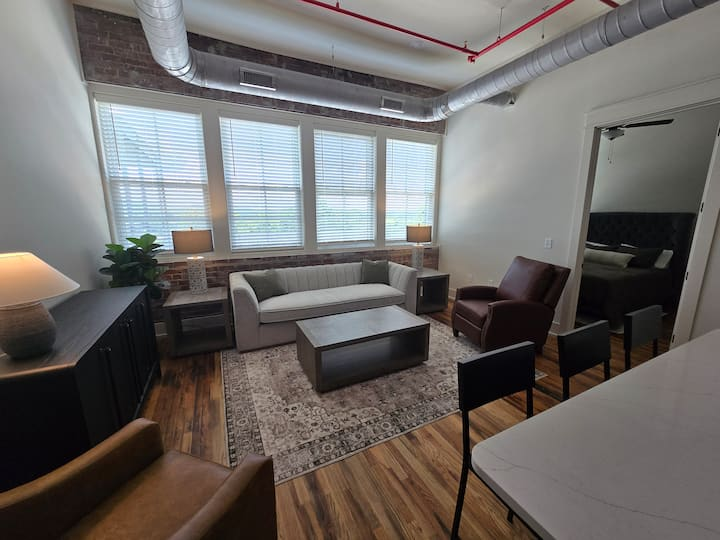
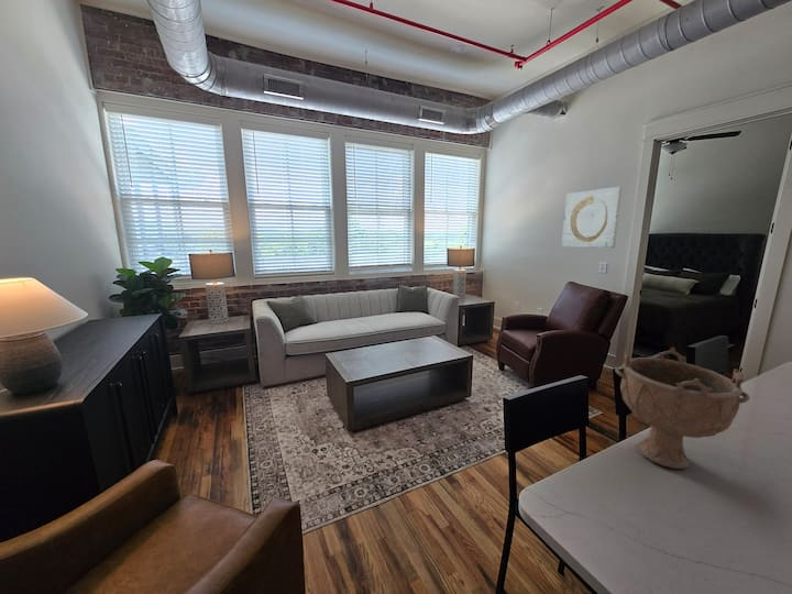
+ decorative bowl [614,346,751,470]
+ wall art [560,185,623,249]
